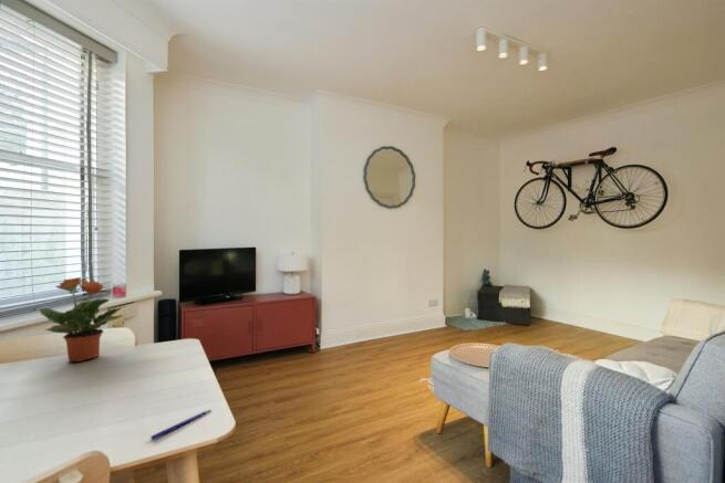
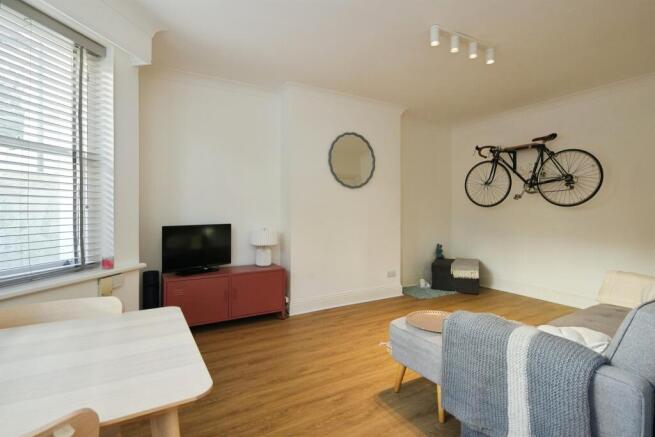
- pen [149,409,211,441]
- potted plant [39,276,127,363]
